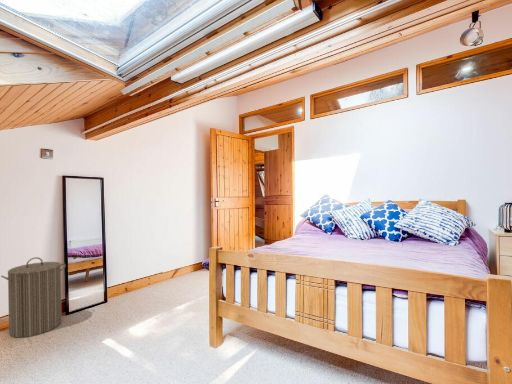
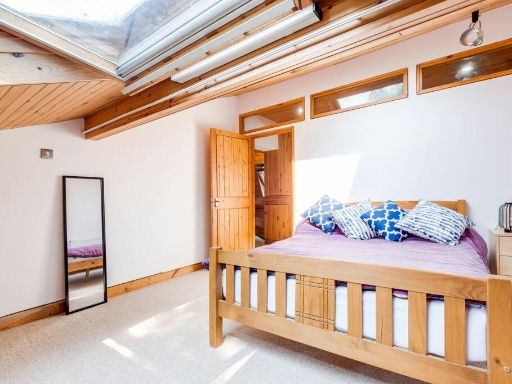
- laundry hamper [0,256,67,339]
